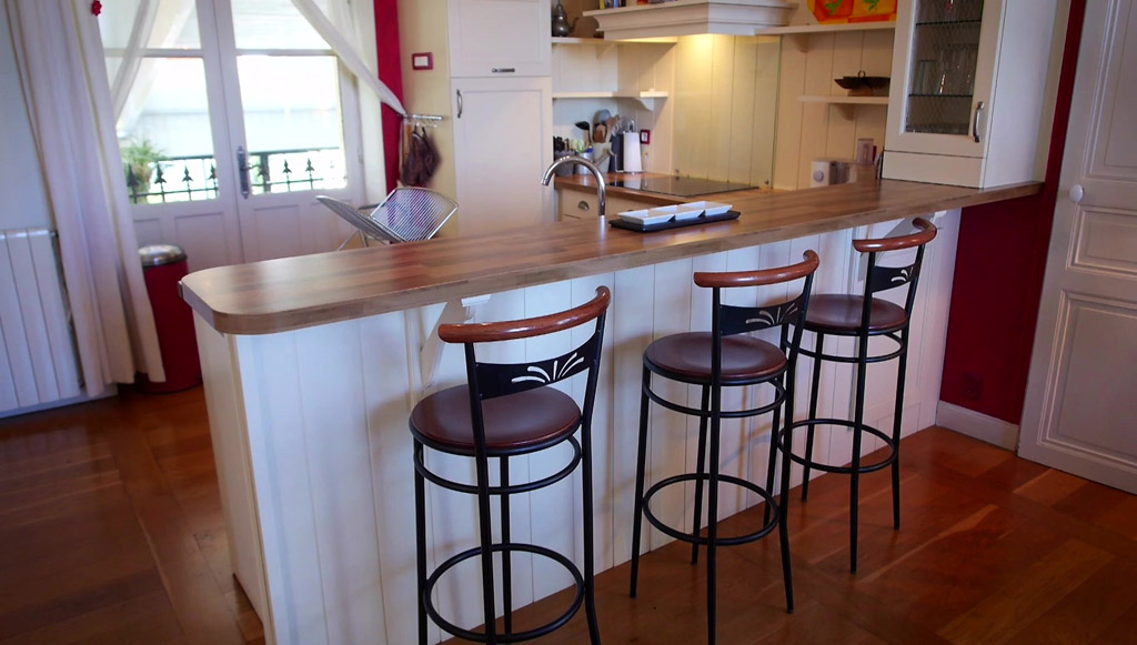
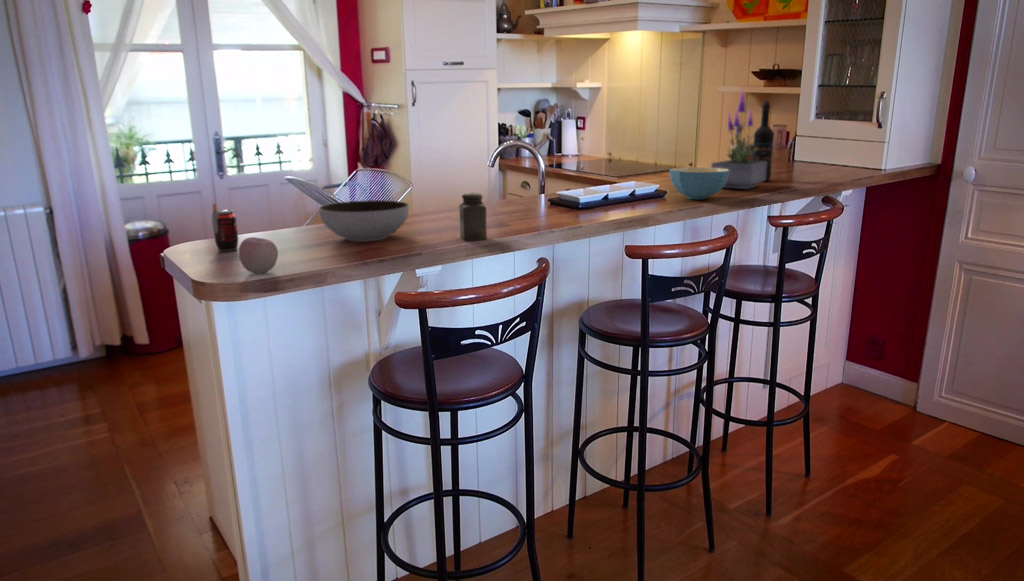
+ potted plant [710,88,767,190]
+ soup bowl [318,199,410,242]
+ apple [238,236,279,274]
+ cereal bowl [669,166,730,200]
+ beverage can [211,203,239,252]
+ salt shaker [458,192,488,241]
+ wine bottle [751,99,775,182]
